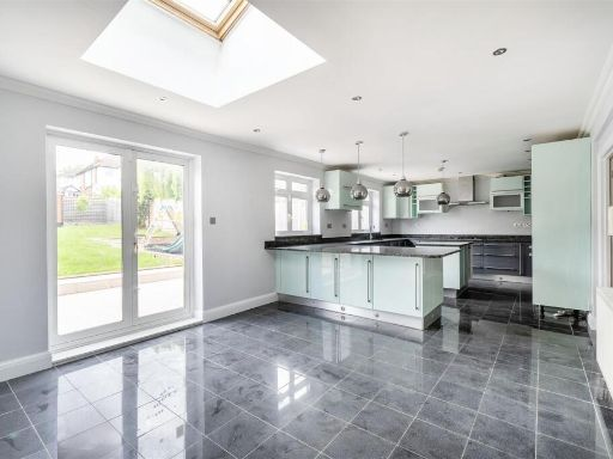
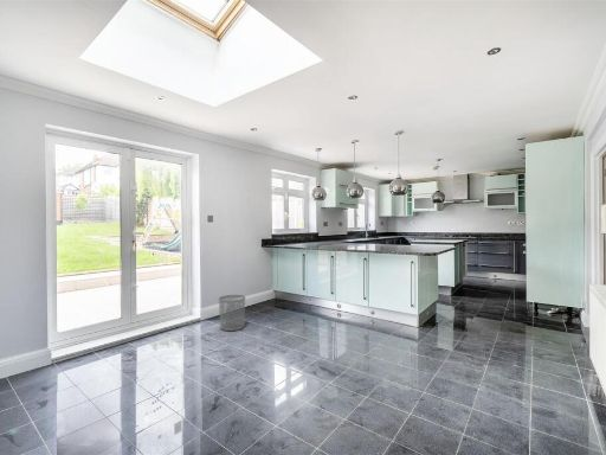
+ waste bin [218,294,246,332]
